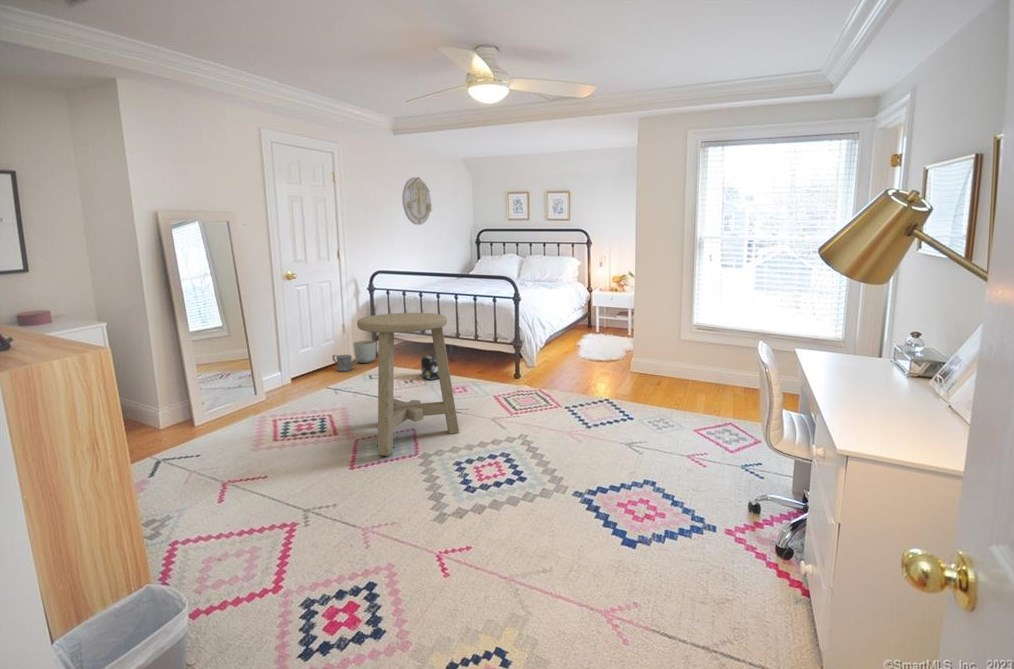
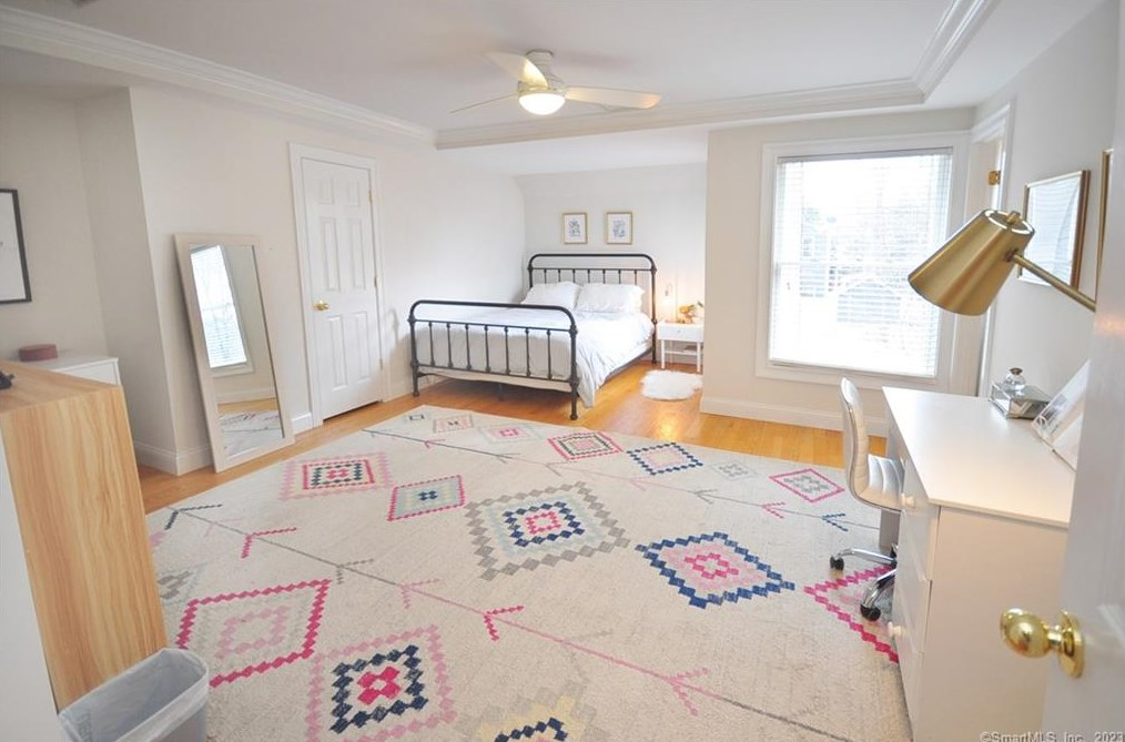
- box [420,353,439,381]
- wall decoration [401,176,434,226]
- watering can [331,354,364,373]
- stool [356,312,460,457]
- planter [352,340,377,364]
